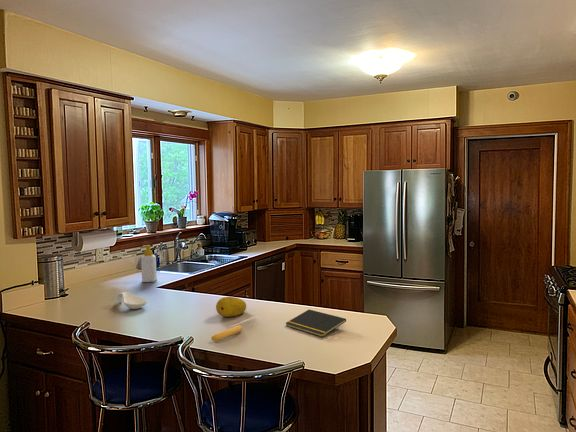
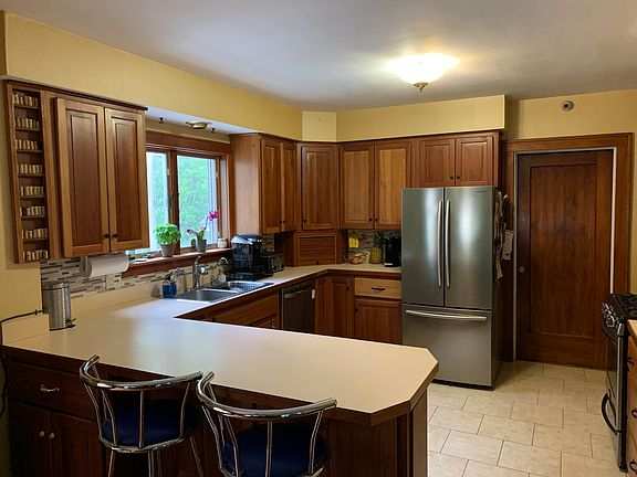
- notepad [285,308,347,338]
- spoon rest [113,291,148,310]
- soap bottle [140,244,158,283]
- banana [210,324,243,342]
- fruit [215,296,247,318]
